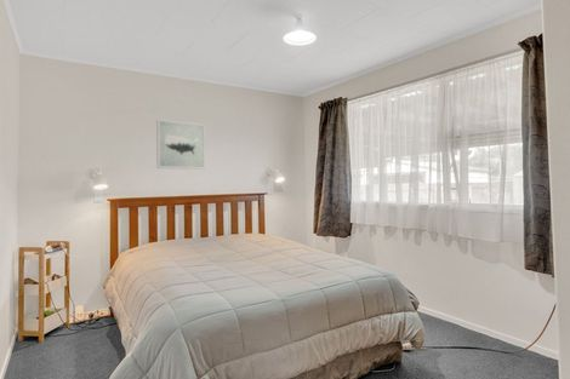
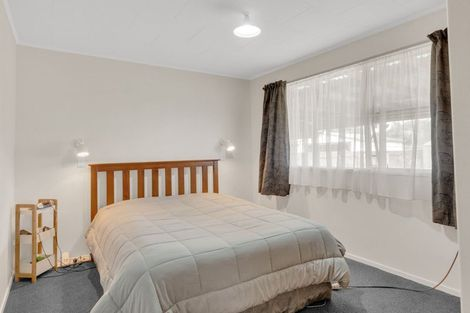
- wall art [155,117,207,171]
